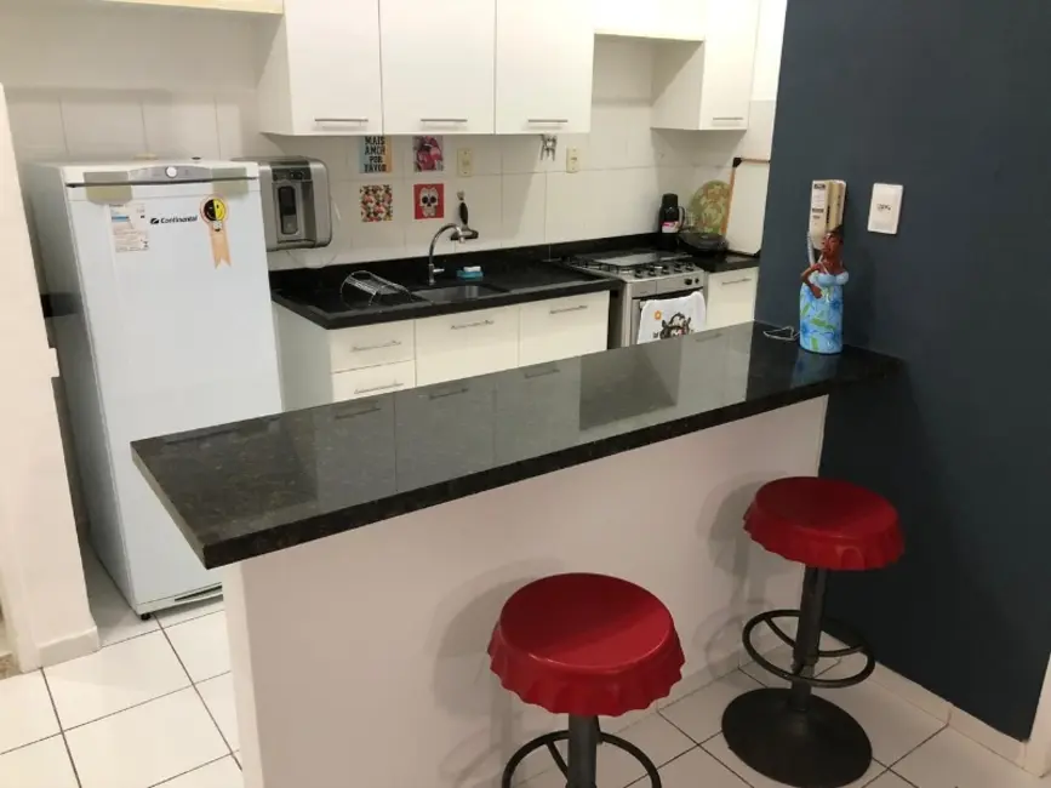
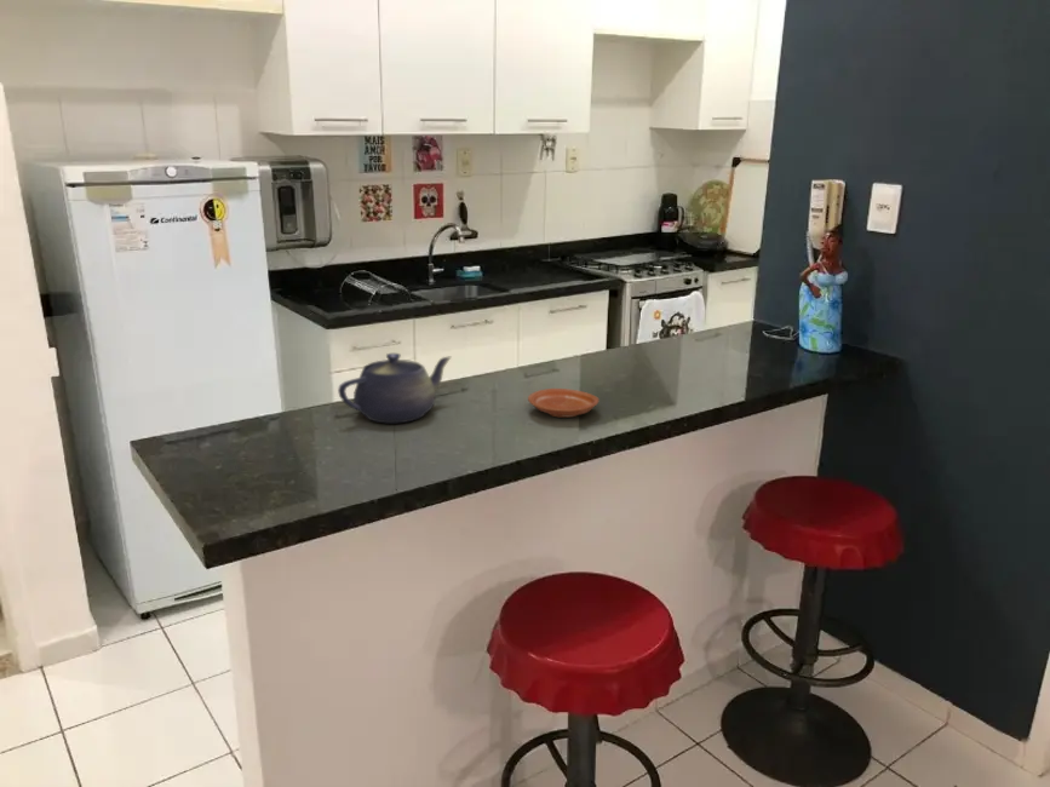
+ teapot [337,352,453,425]
+ plate [527,387,601,418]
